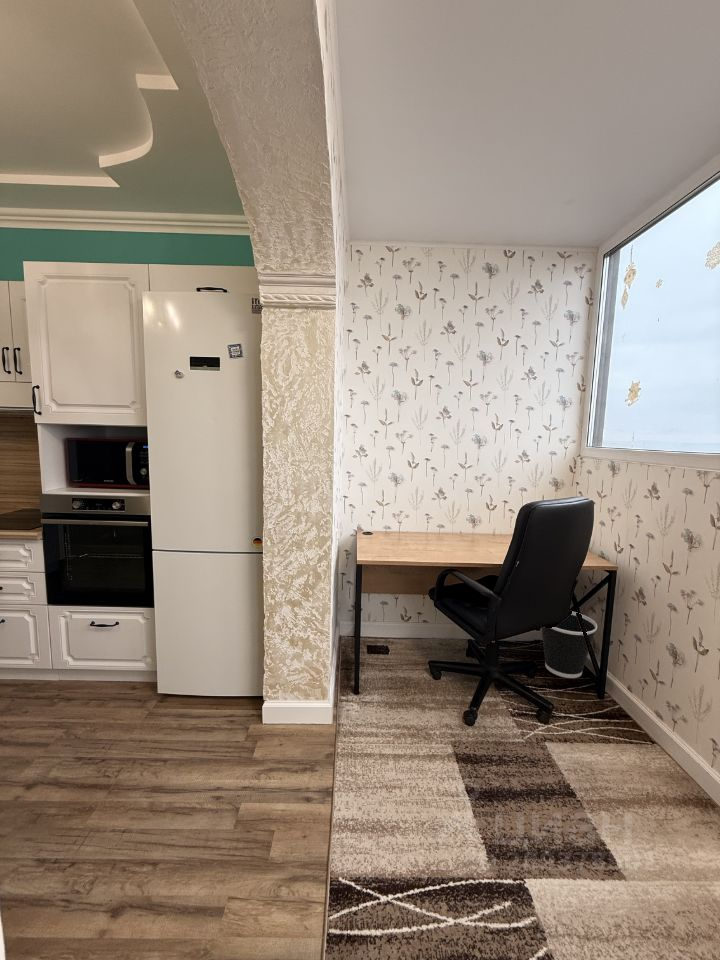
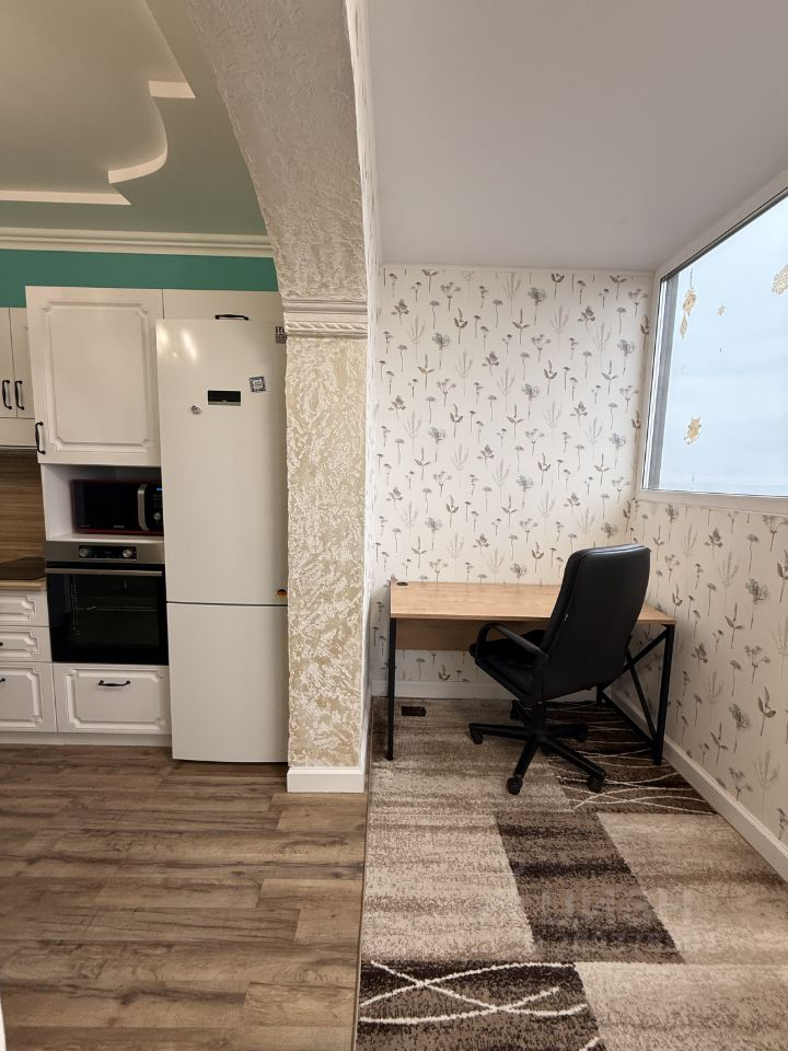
- wastebasket [541,611,598,679]
